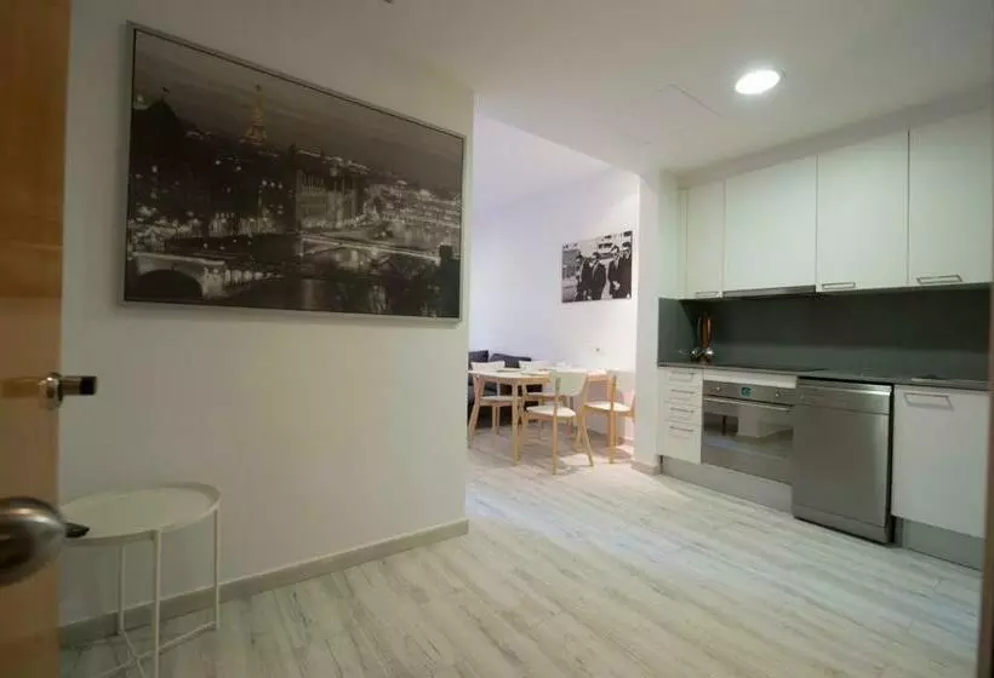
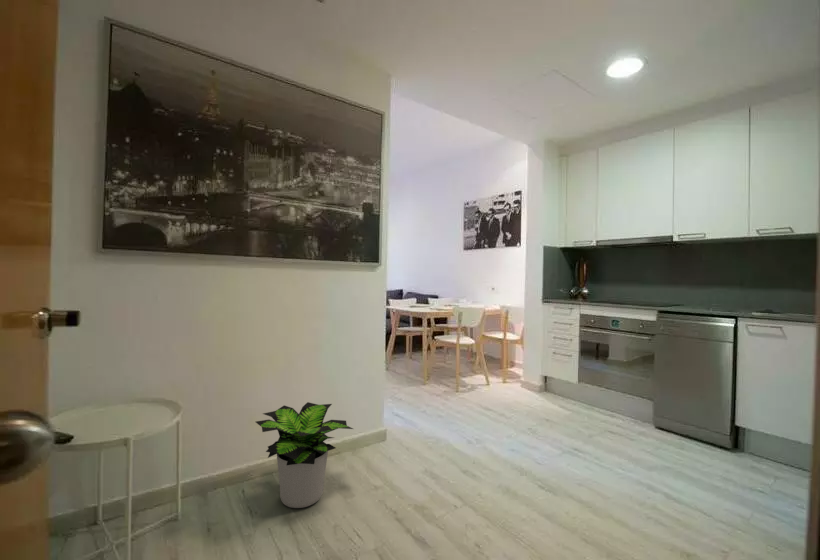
+ potted plant [255,401,354,509]
